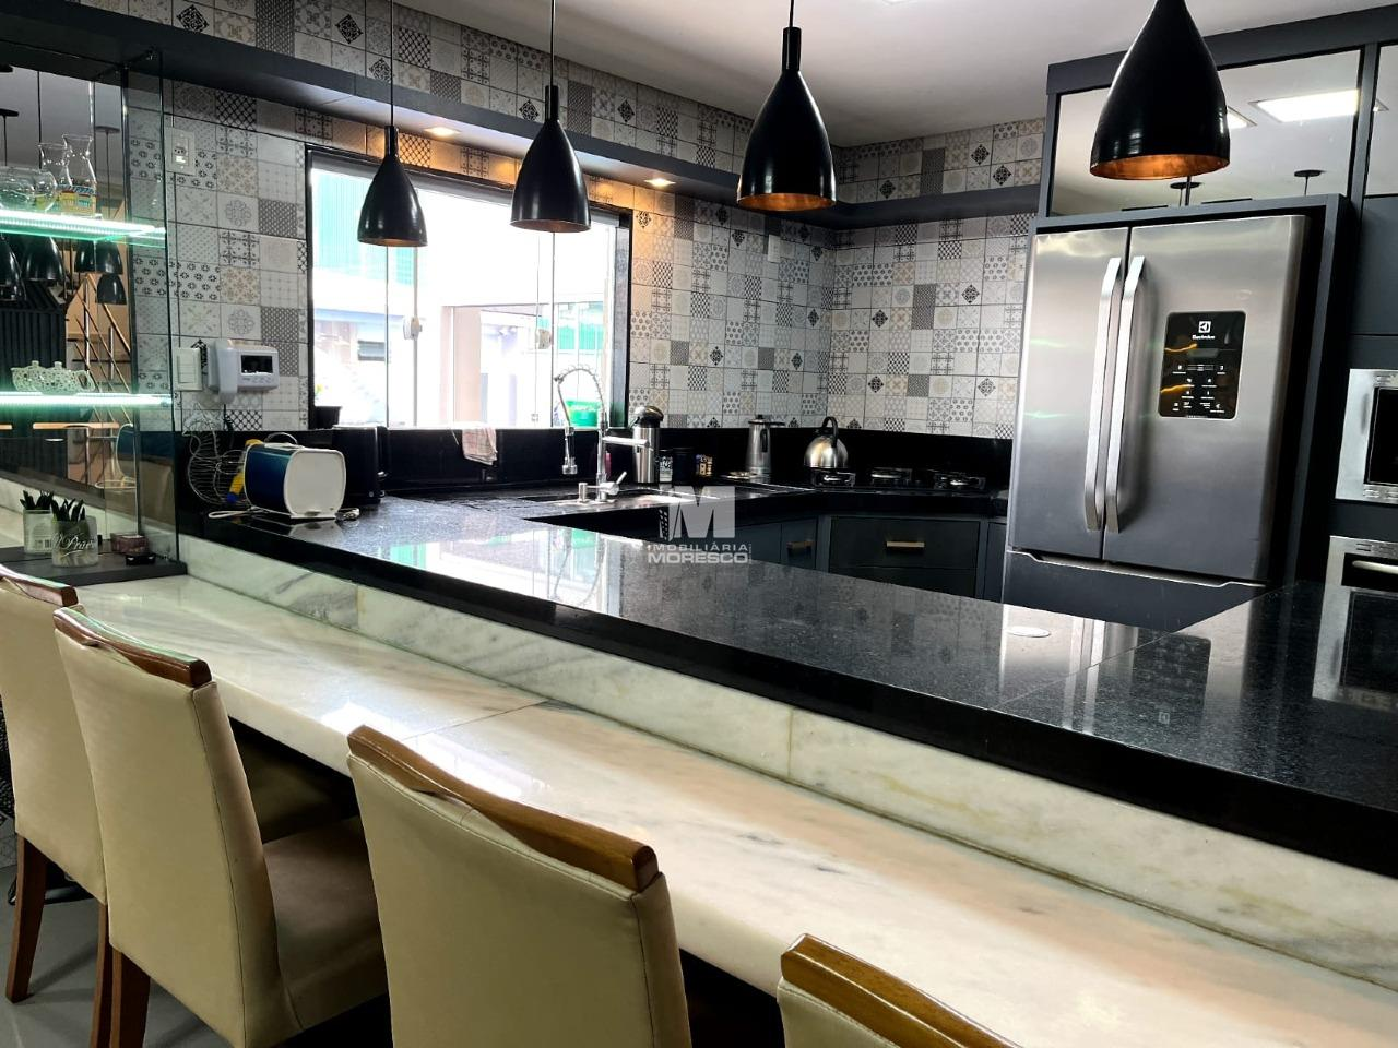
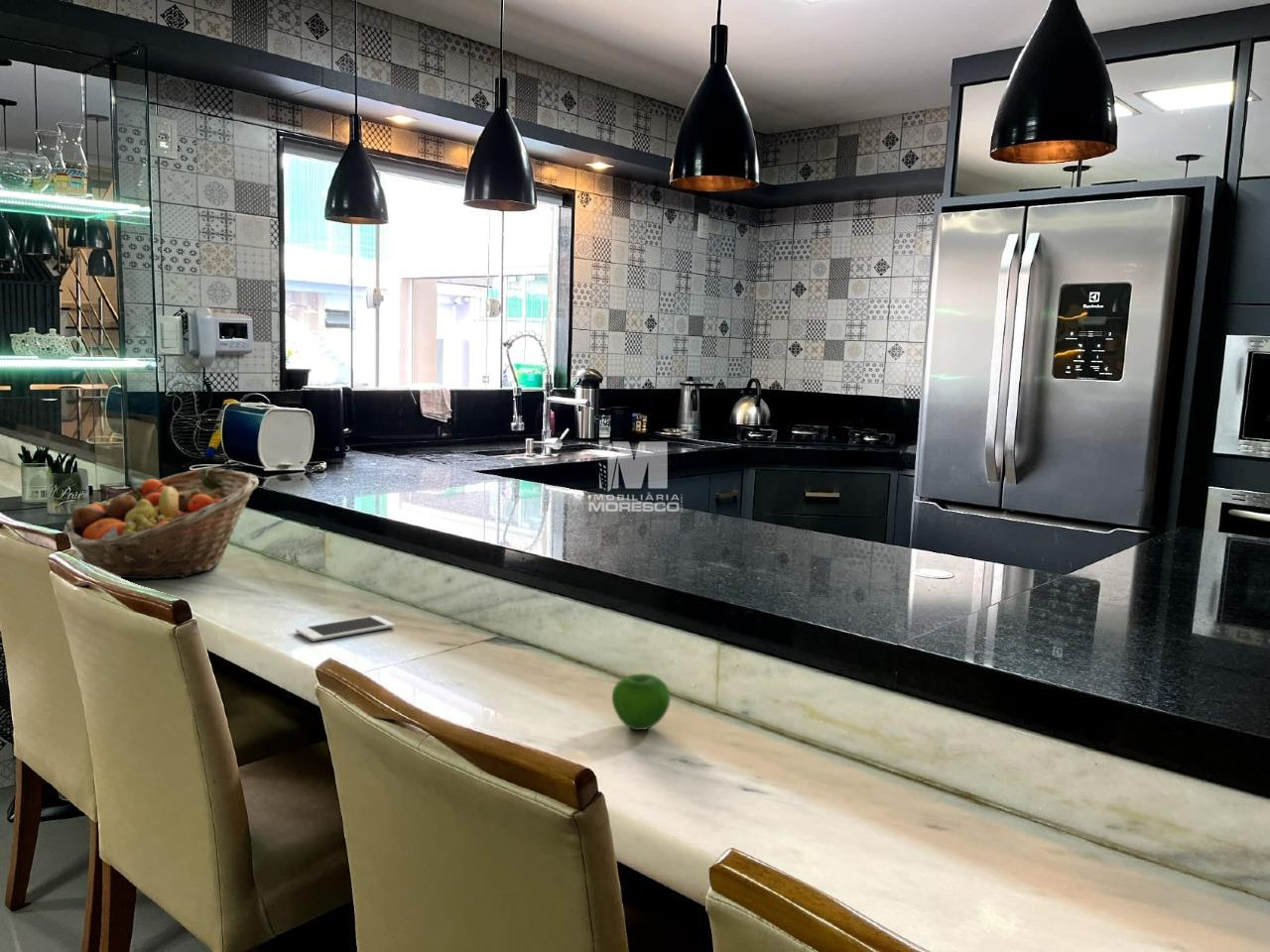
+ fruit basket [62,467,260,580]
+ apple [611,672,671,731]
+ cell phone [295,615,395,643]
